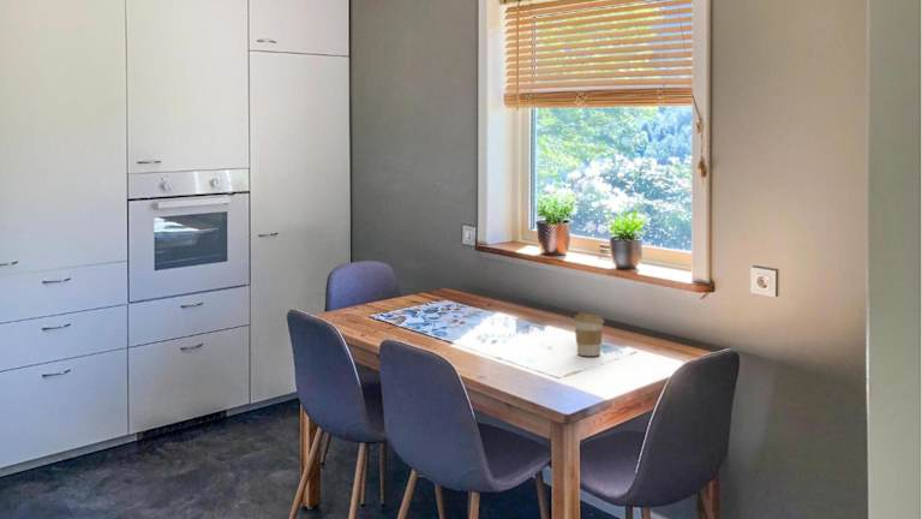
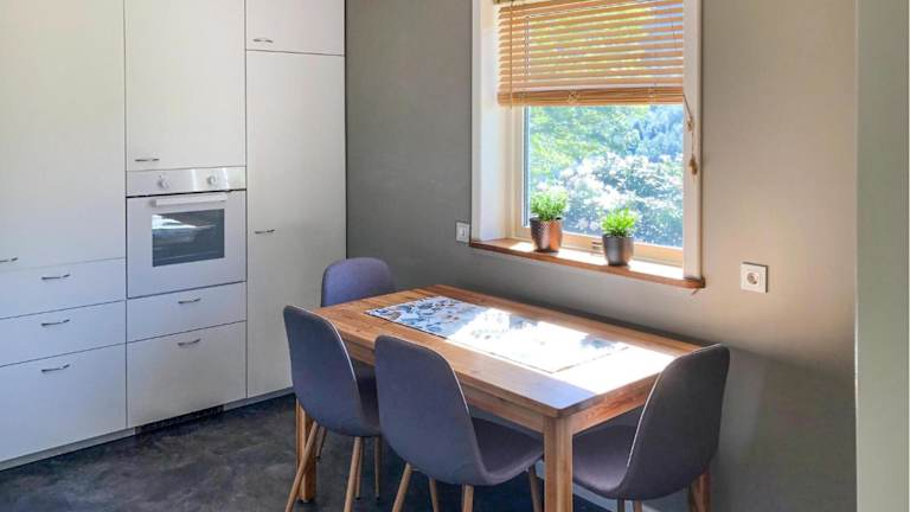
- coffee cup [573,312,605,357]
